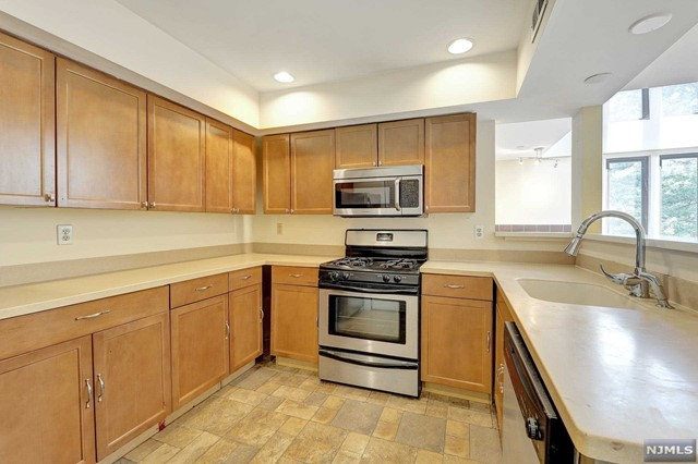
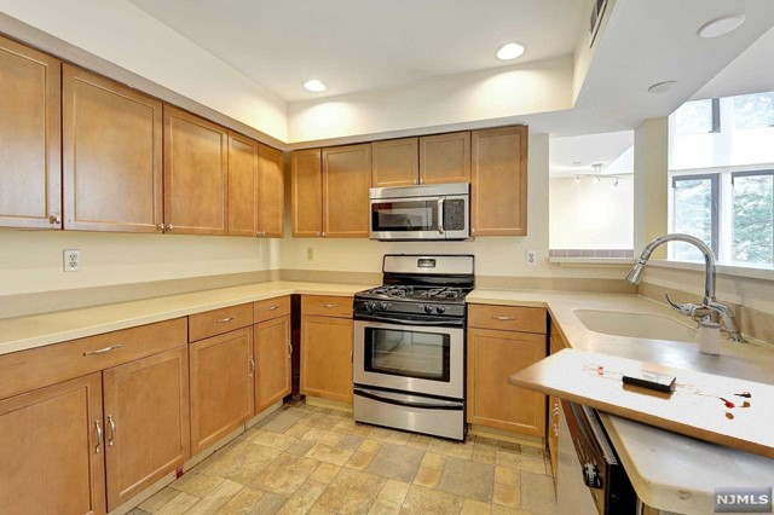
+ cutting board [507,347,774,461]
+ salt shaker [697,320,722,355]
